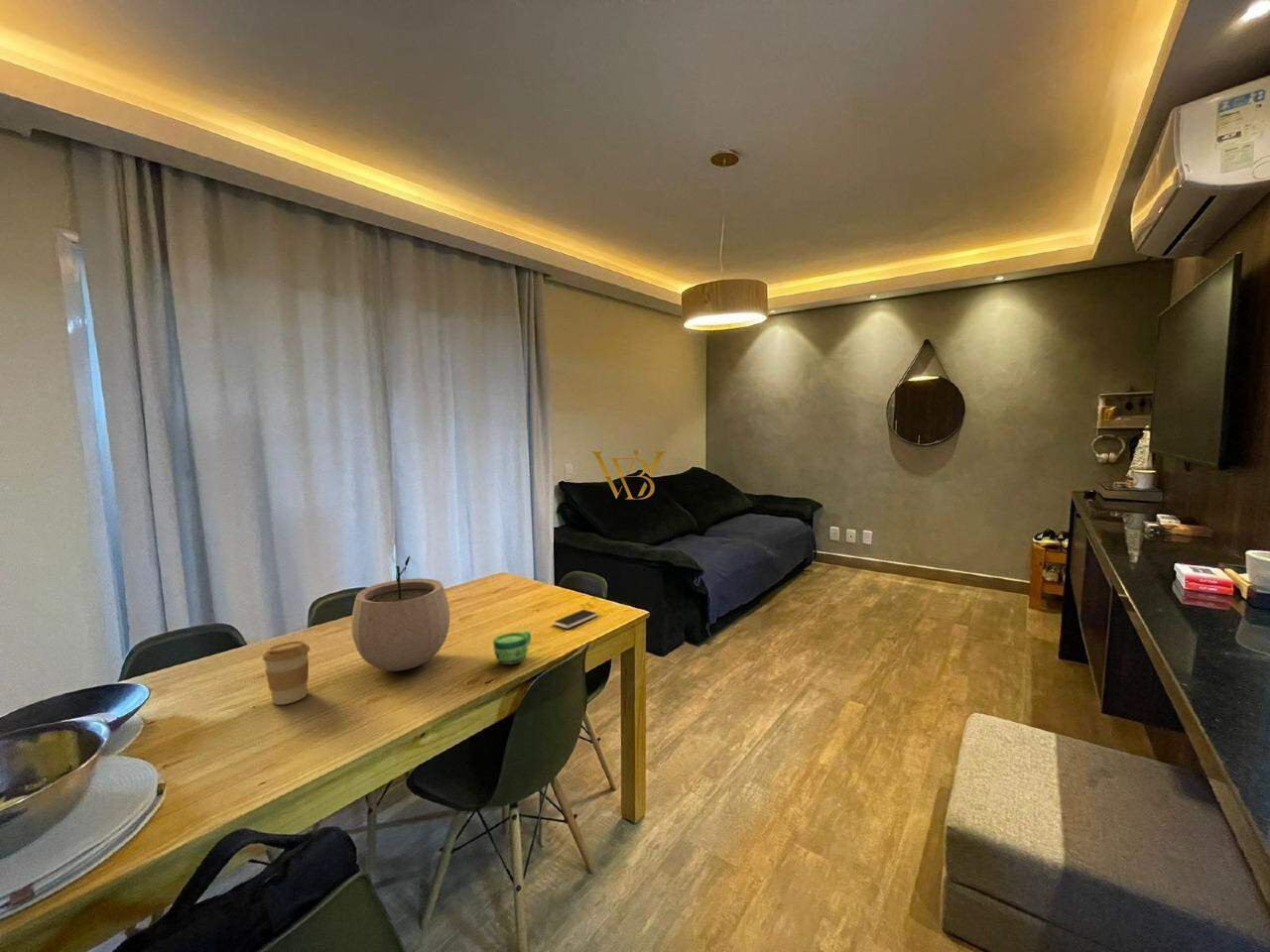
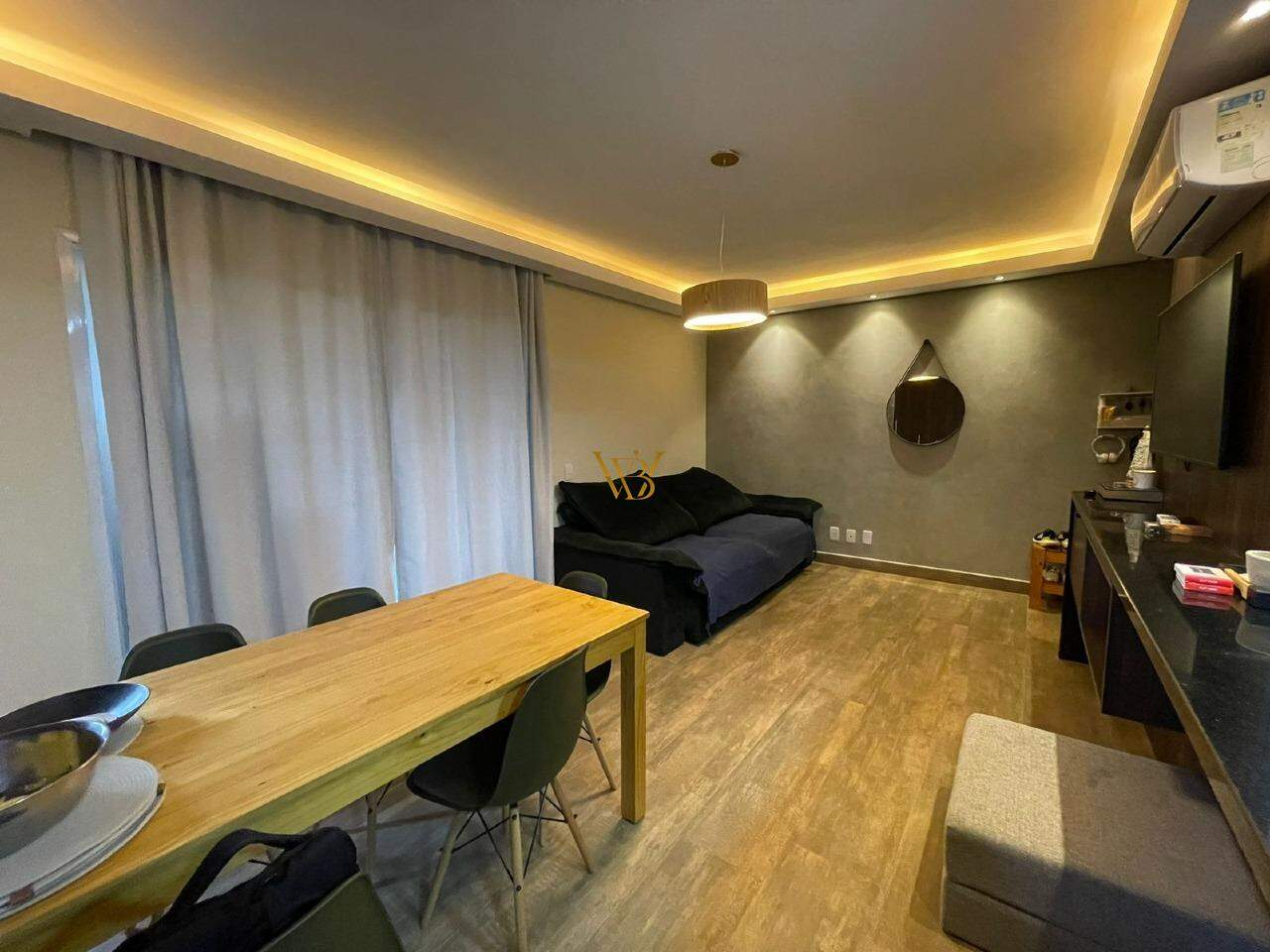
- smartphone [552,609,599,630]
- coffee cup [261,640,311,706]
- cup [492,630,533,665]
- plant pot [350,555,450,672]
